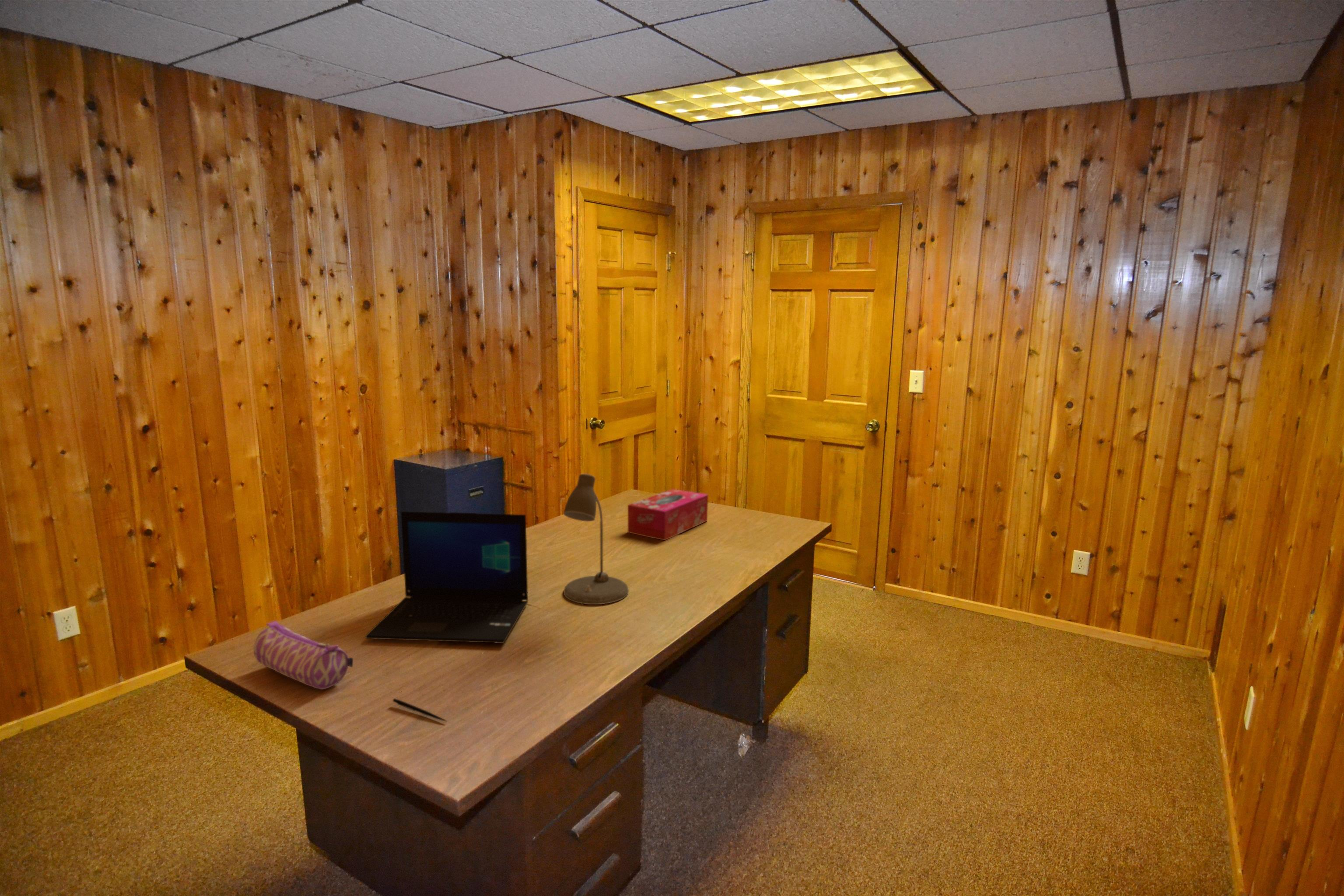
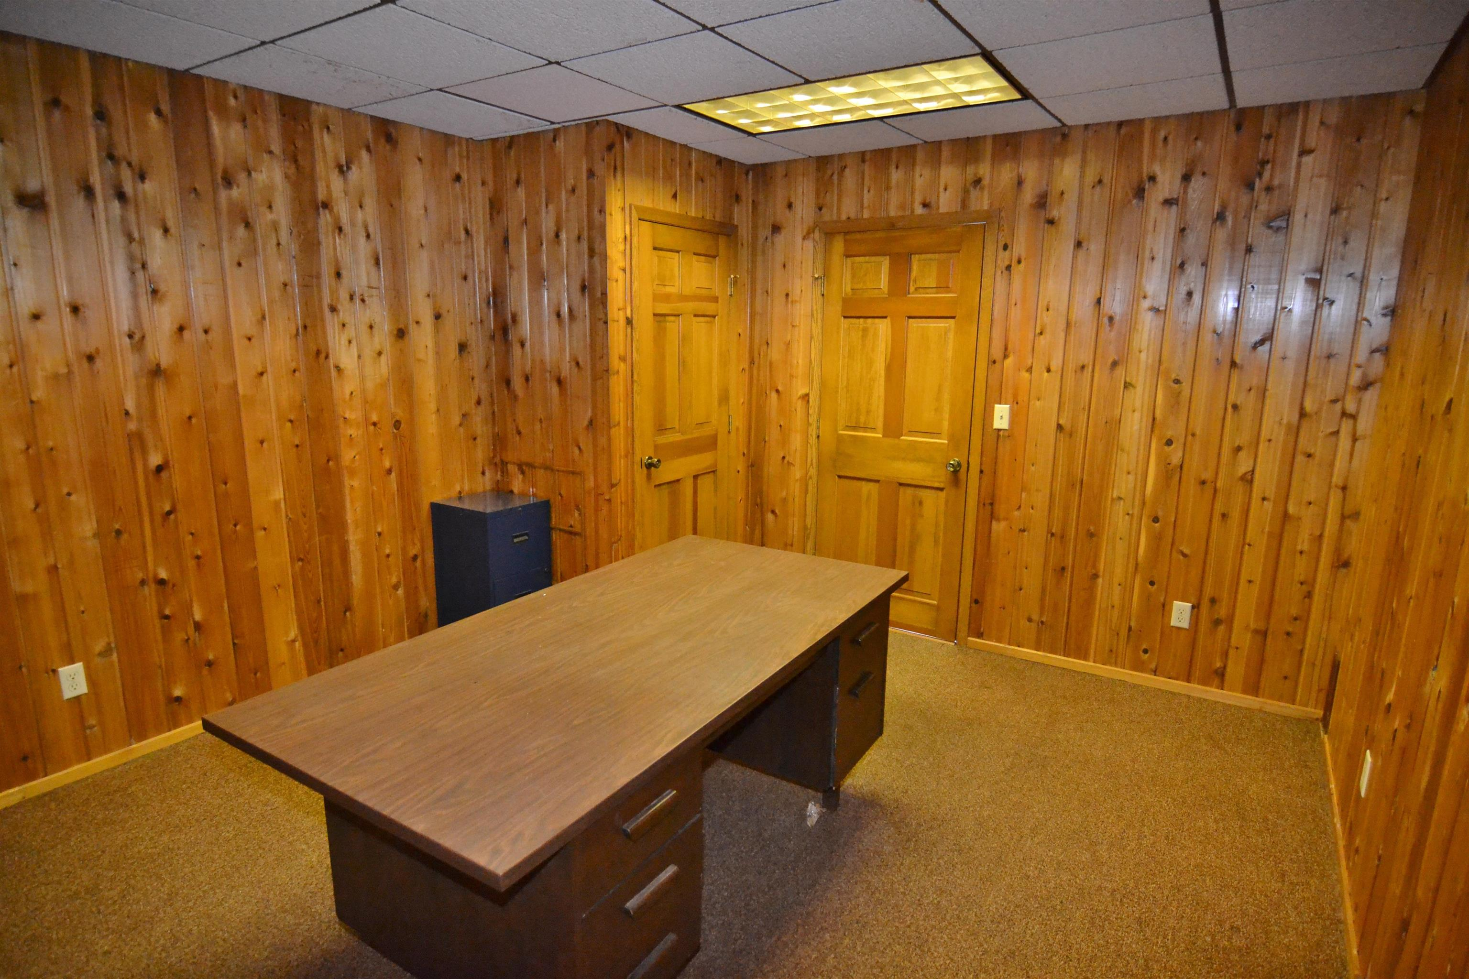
- laptop [365,511,528,644]
- desk lamp [563,473,629,605]
- tissue box [627,489,708,541]
- pencil case [253,620,353,690]
- pen [392,698,448,722]
